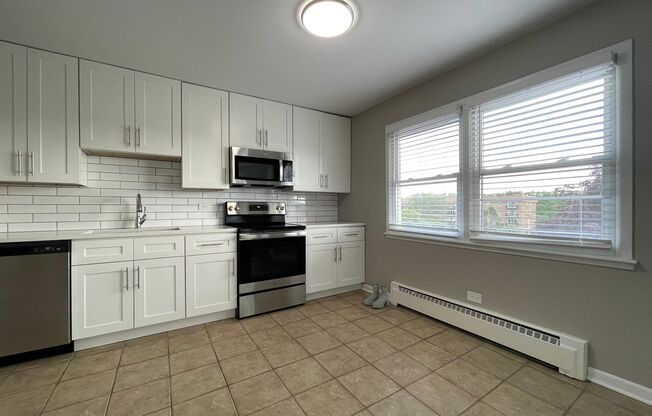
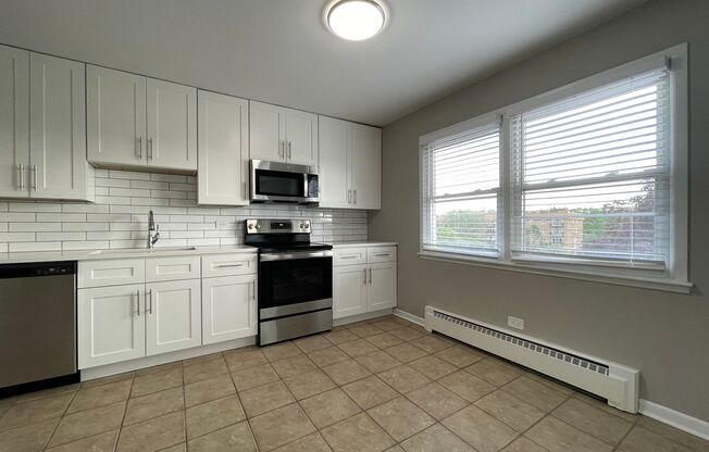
- boots [364,283,390,309]
